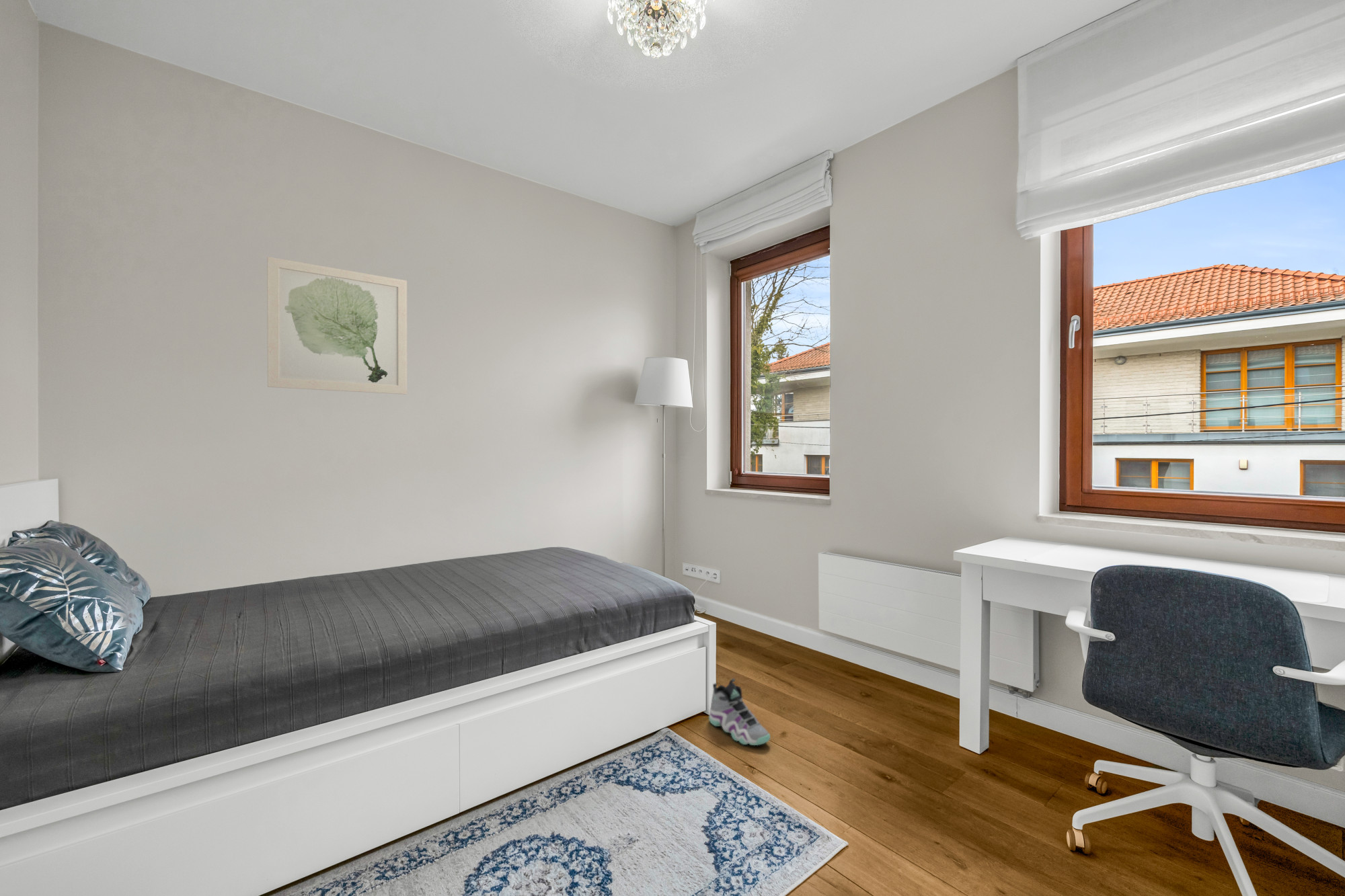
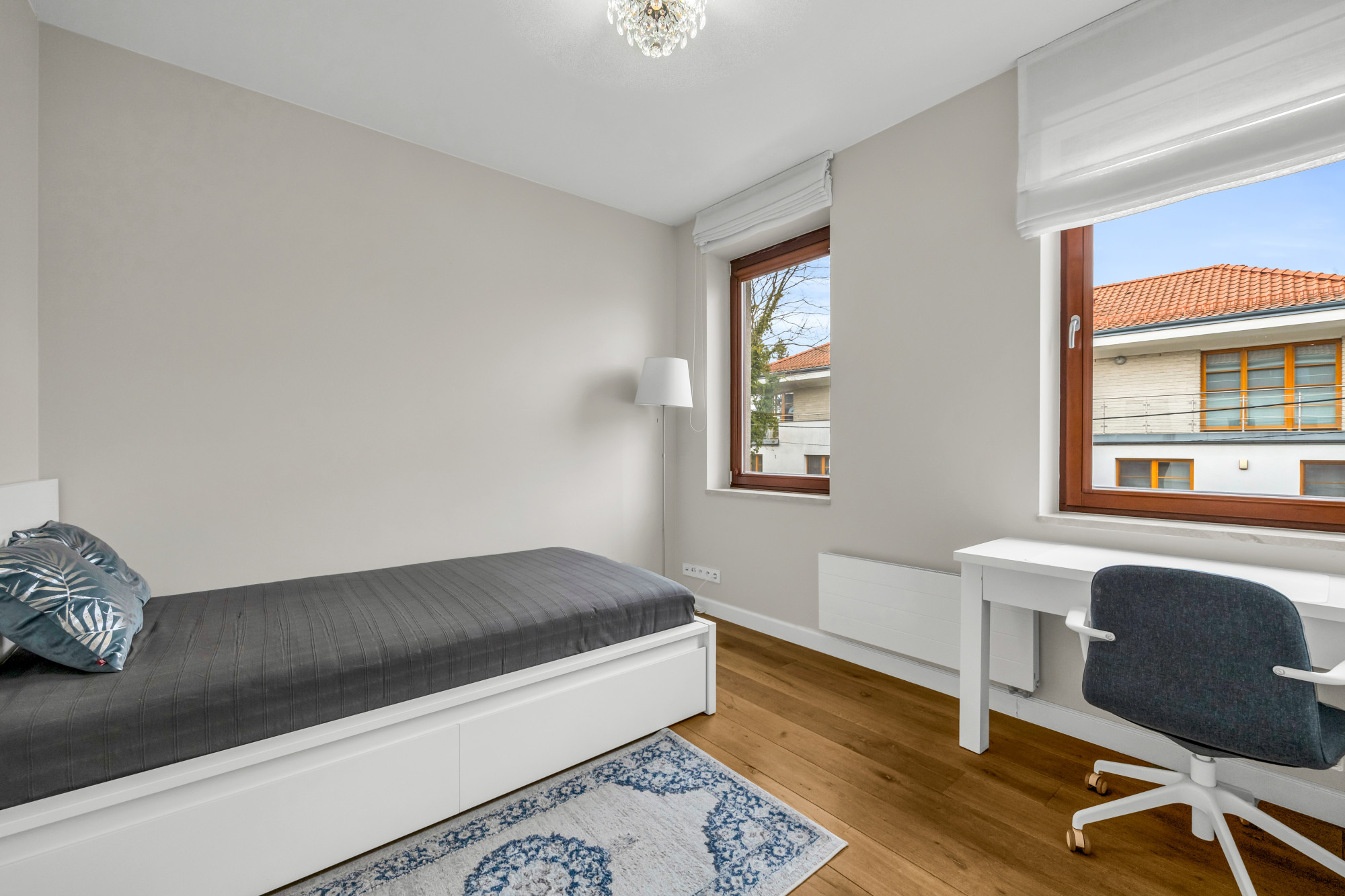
- sneaker [708,678,771,746]
- wall art [266,256,408,395]
